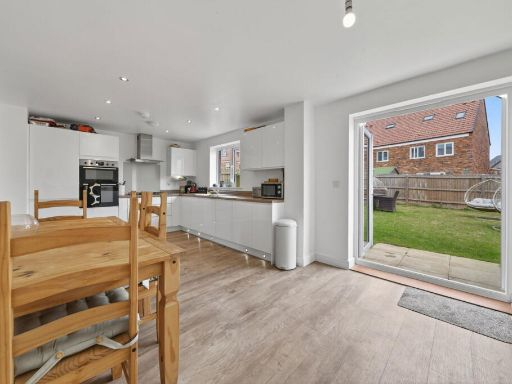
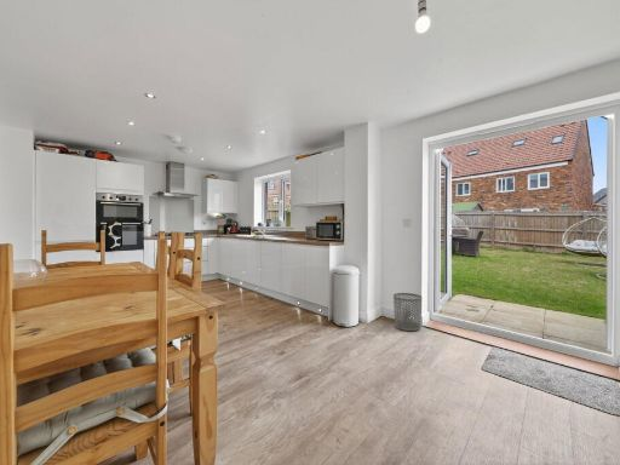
+ waste bin [392,292,423,332]
